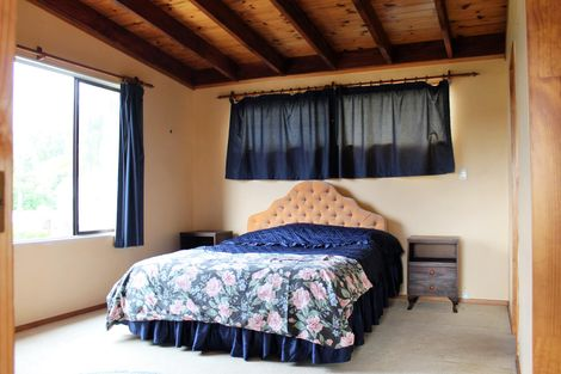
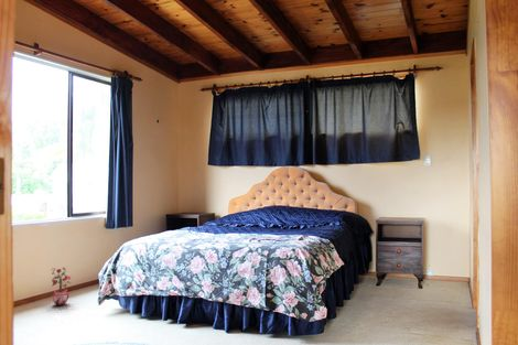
+ potted plant [51,266,72,308]
